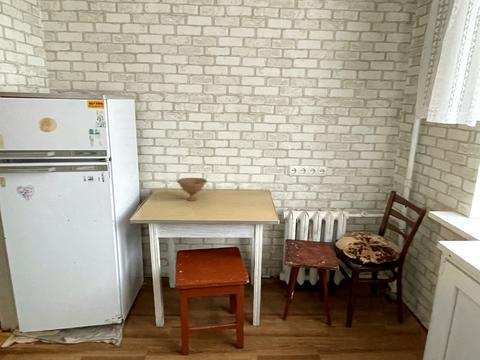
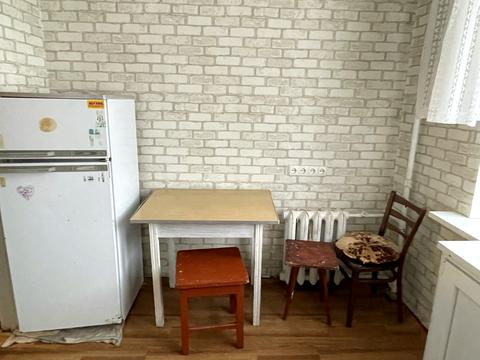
- bowl [176,177,208,202]
